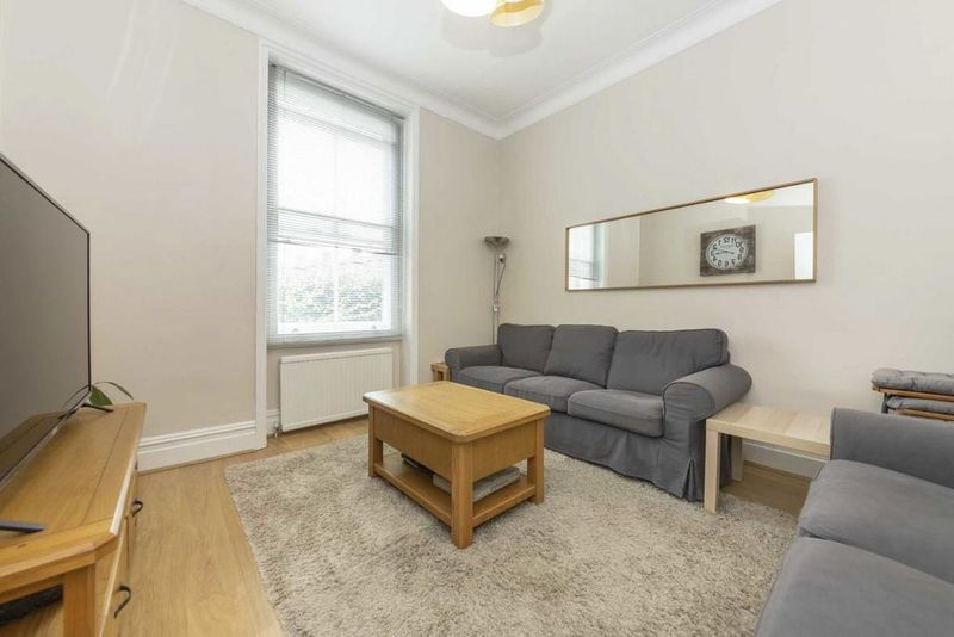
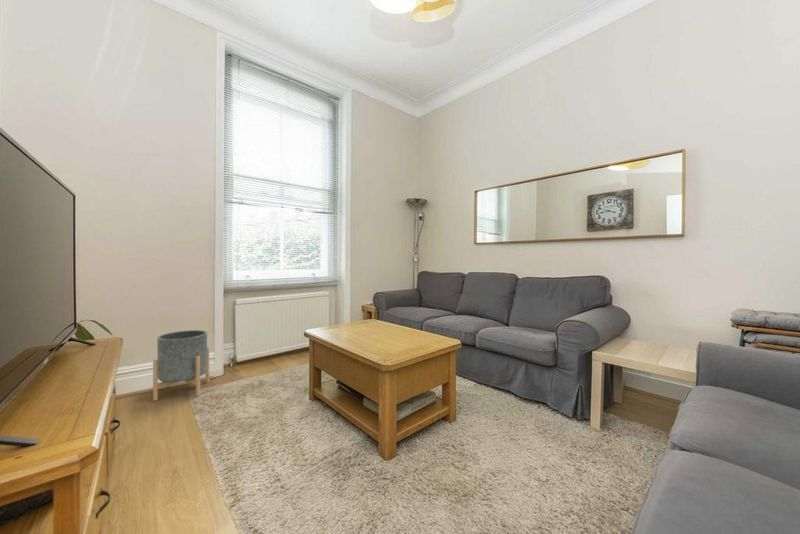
+ planter [152,329,210,402]
